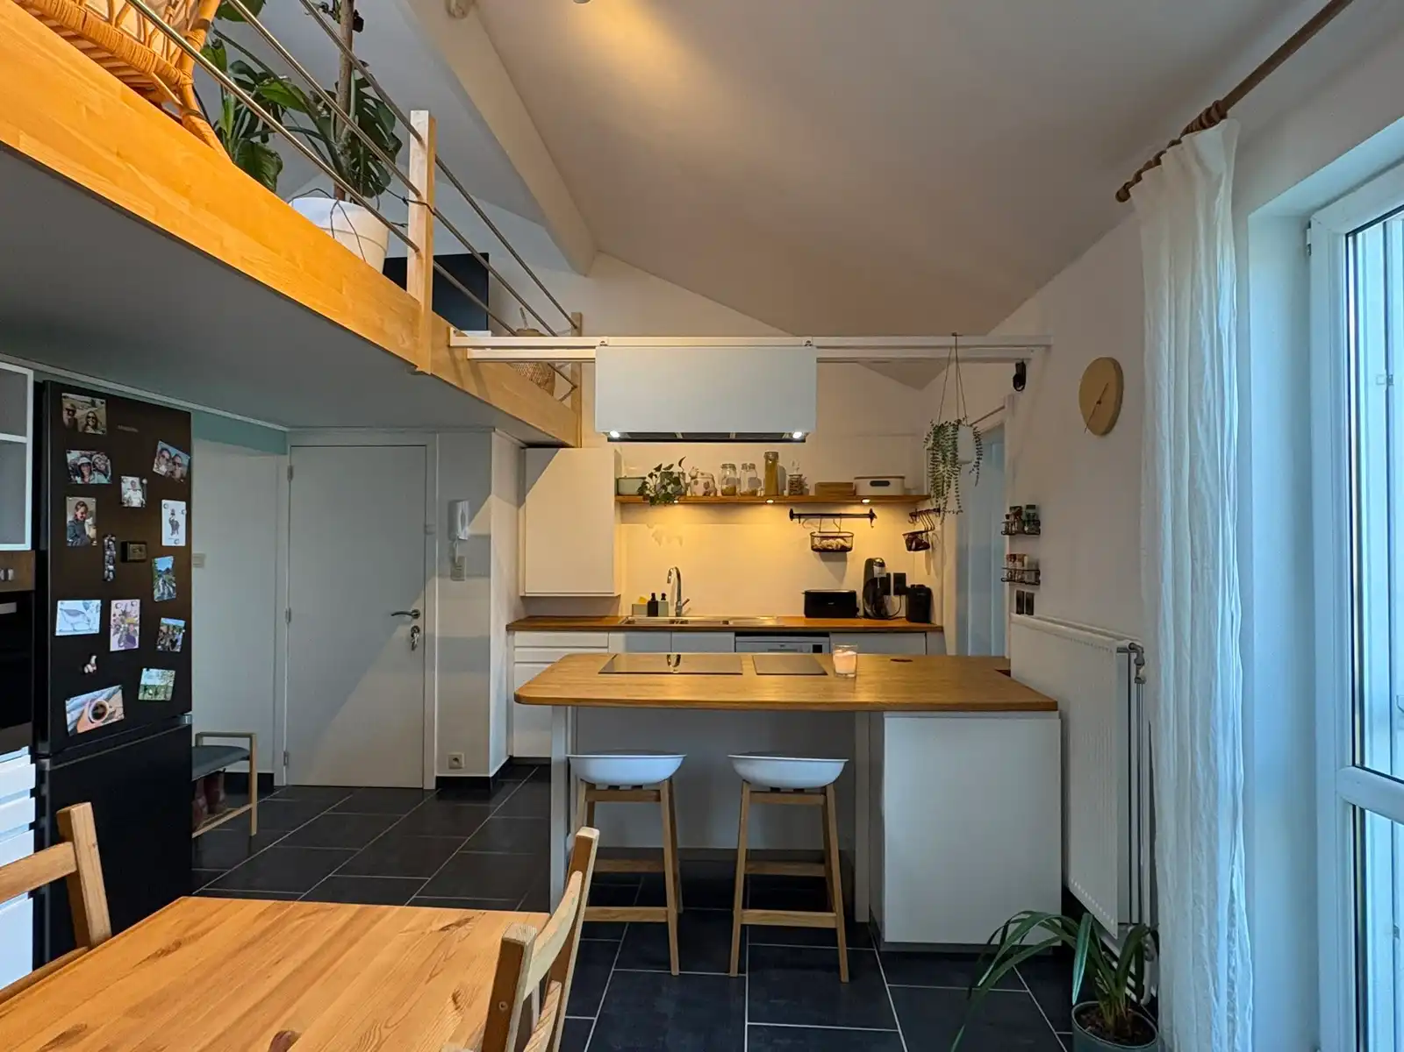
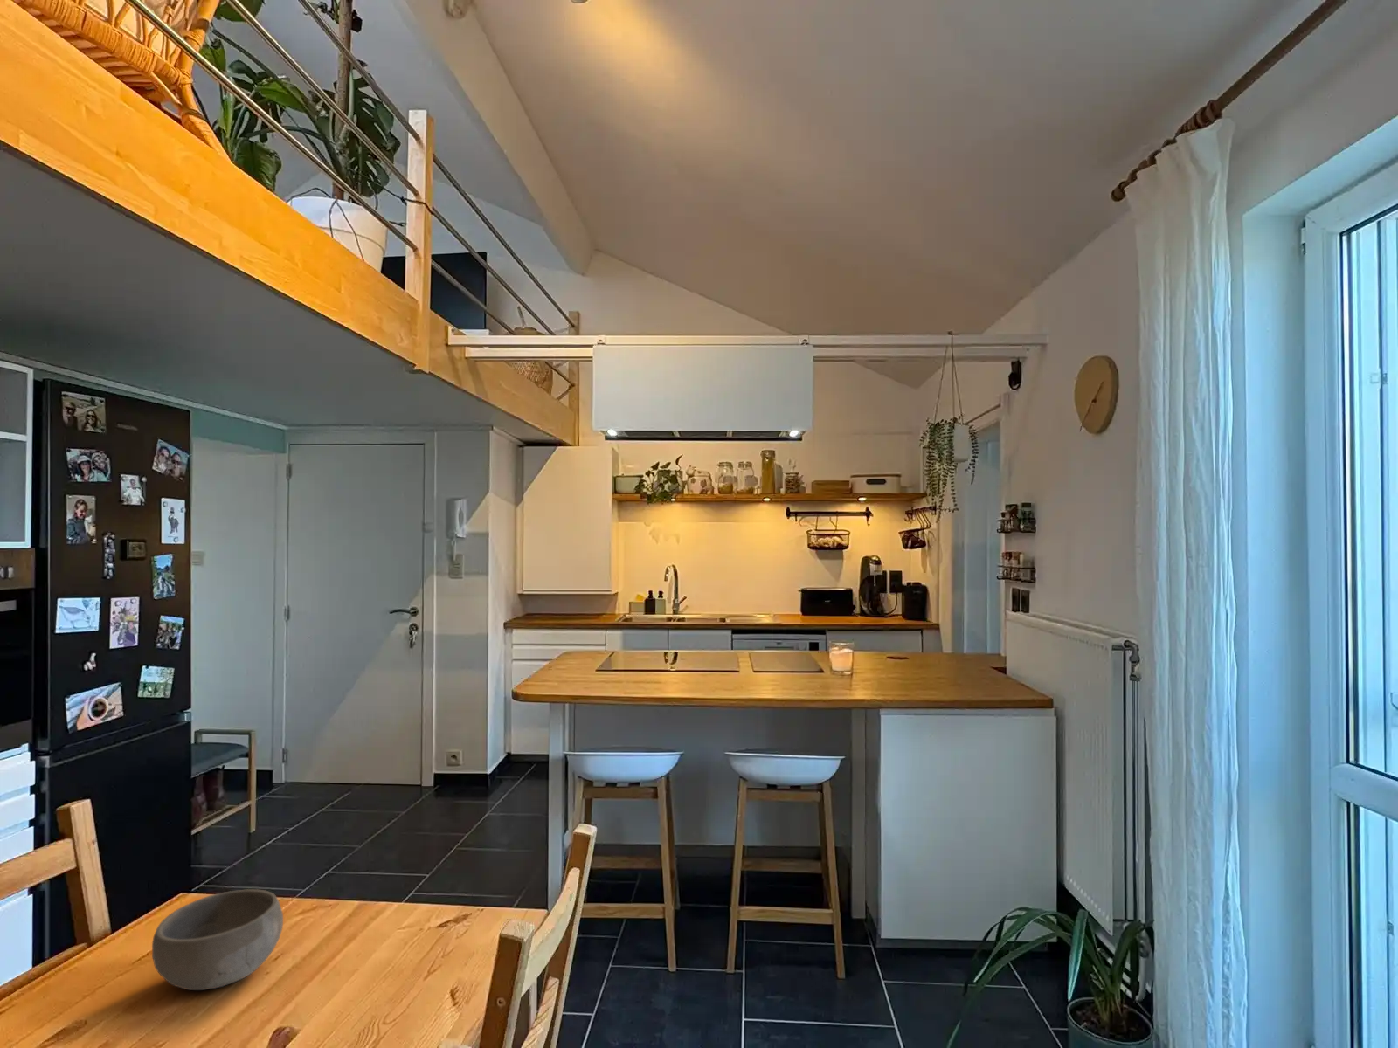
+ bowl [151,888,284,991]
